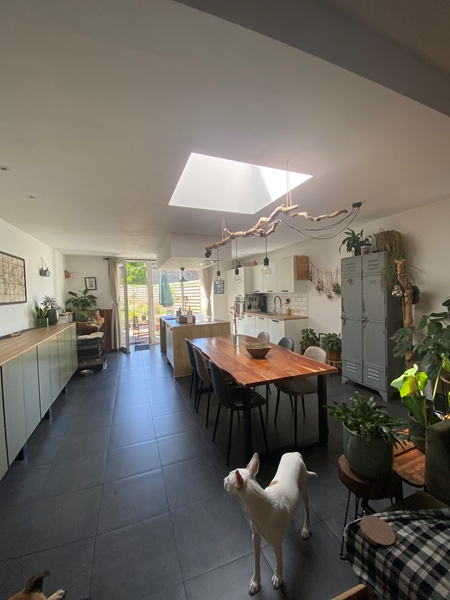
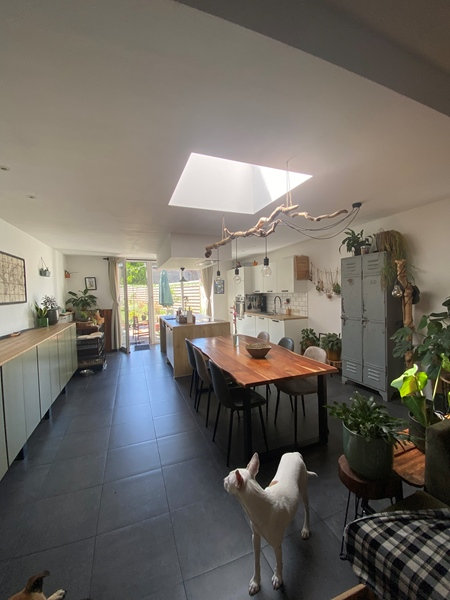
- coaster [359,515,396,546]
